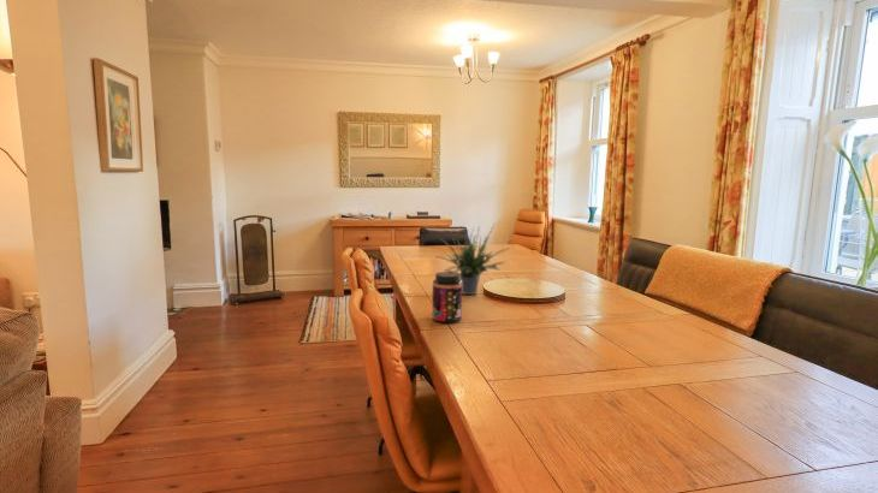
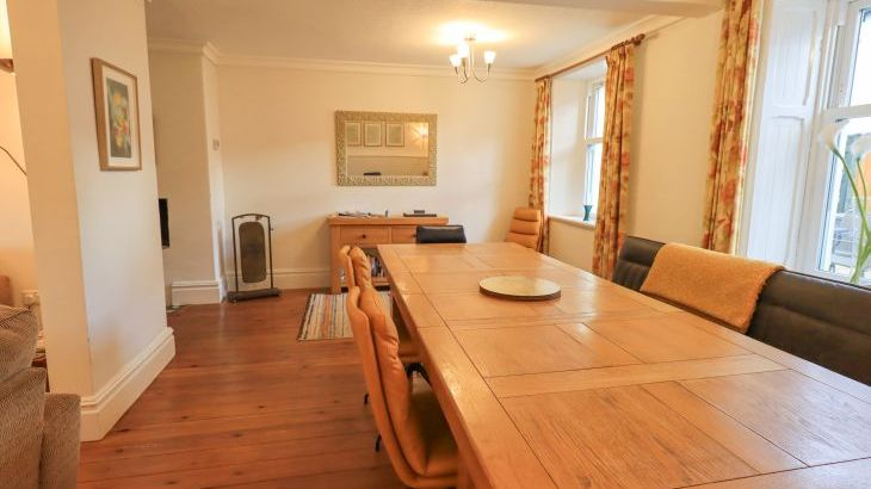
- potted plant [437,224,509,296]
- jar [431,271,463,325]
